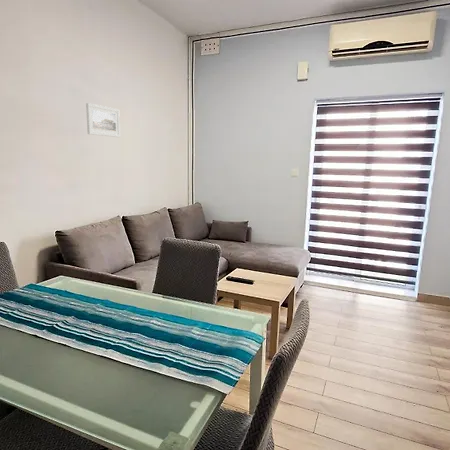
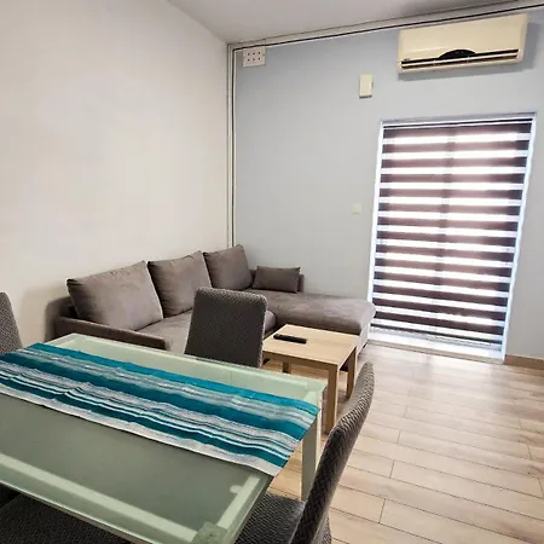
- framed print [85,102,121,138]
